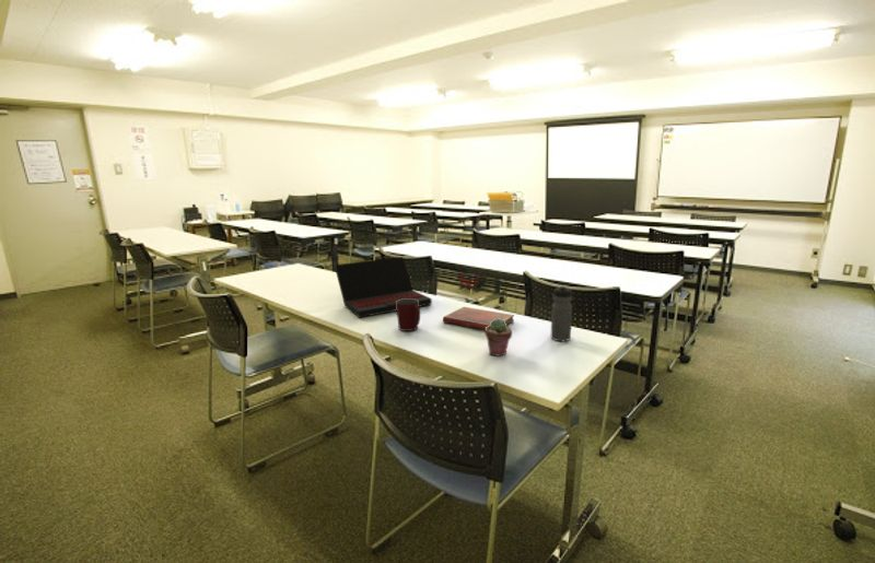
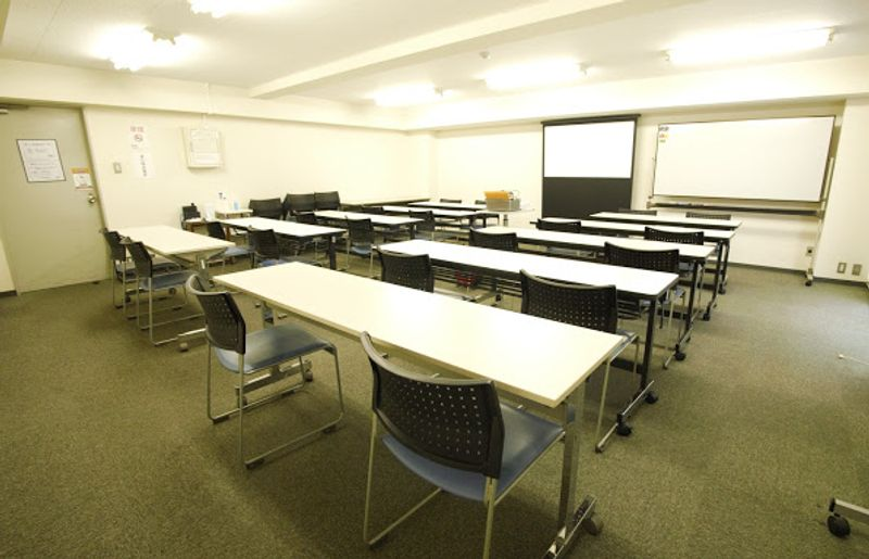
- laptop [334,256,433,318]
- potted succulent [485,318,513,357]
- water bottle [550,284,573,342]
- mug [396,298,421,332]
- diary [442,306,515,331]
